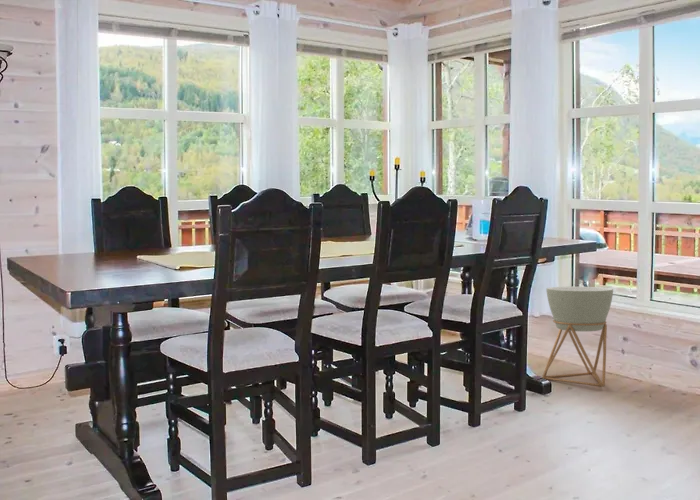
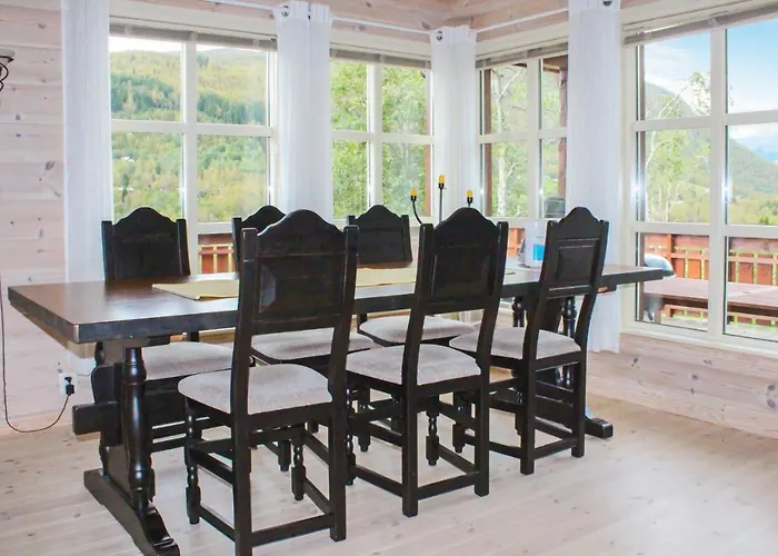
- planter [541,286,614,388]
